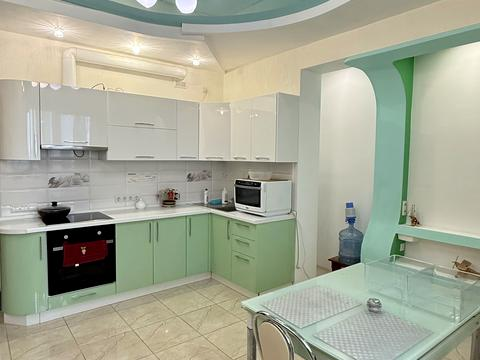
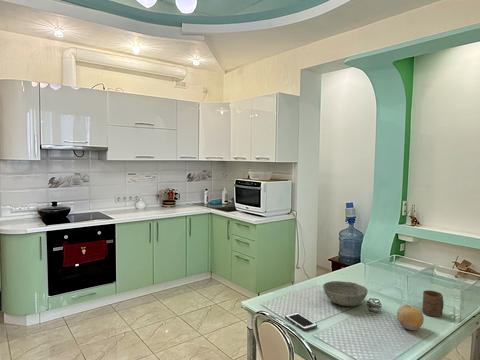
+ cell phone [284,311,318,331]
+ bowl [322,280,369,307]
+ fruit [396,304,425,331]
+ cup [421,289,445,318]
